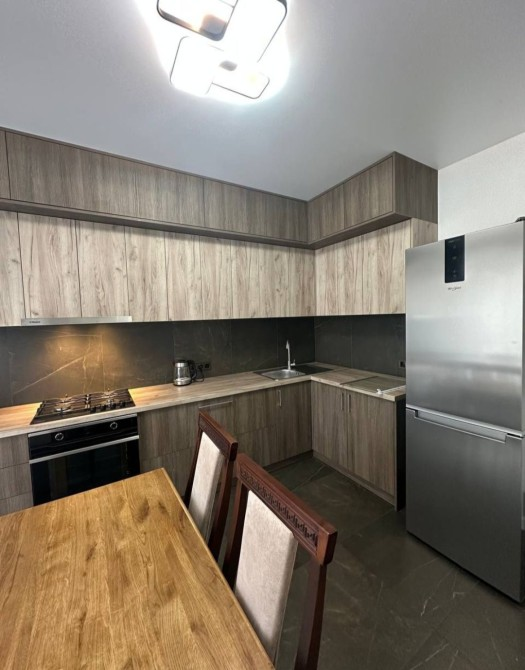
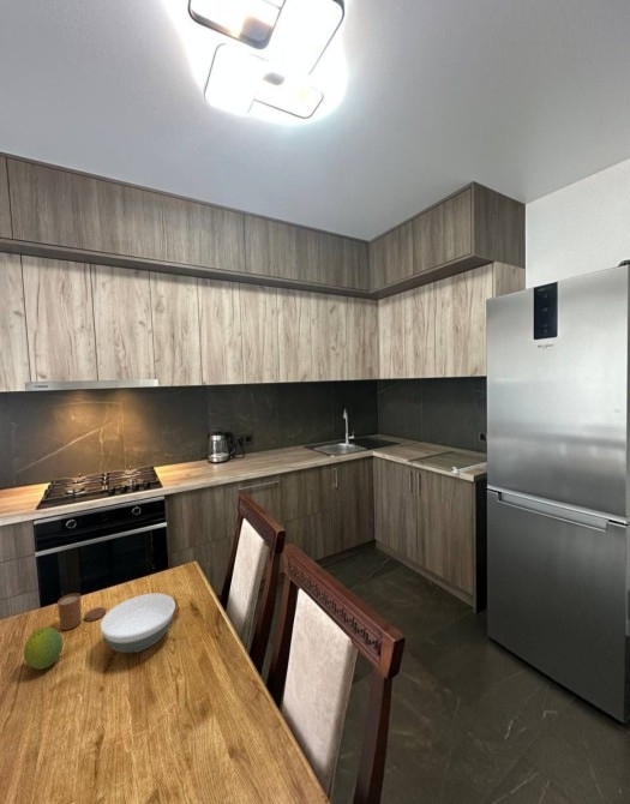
+ fruit [23,626,64,671]
+ bowl [100,593,176,654]
+ candle [56,592,107,631]
